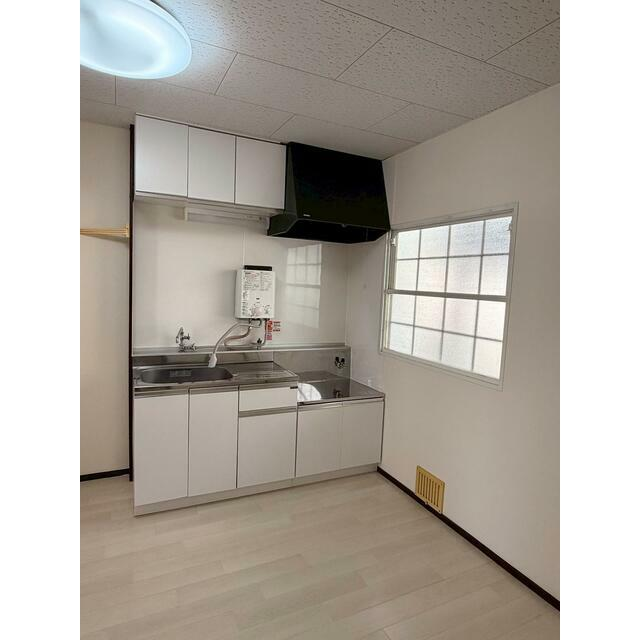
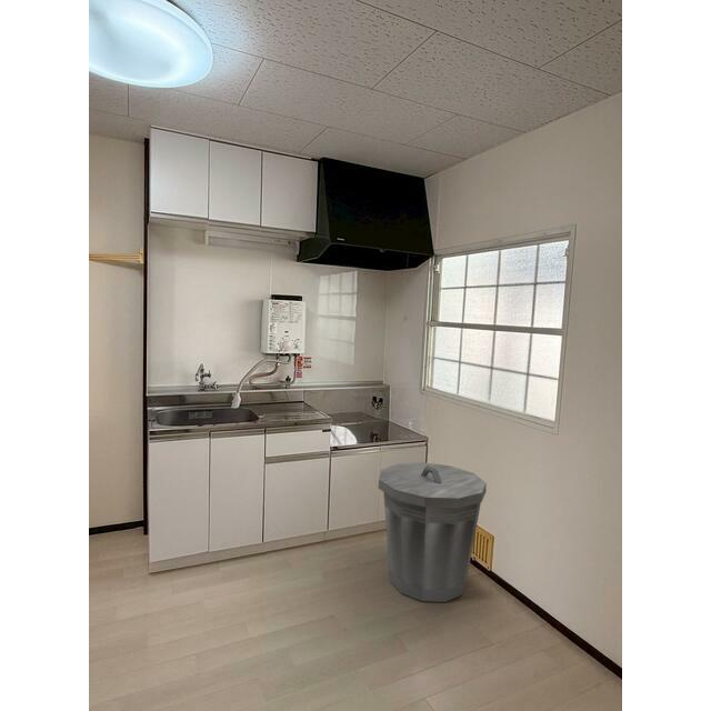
+ trash can [377,461,488,603]
